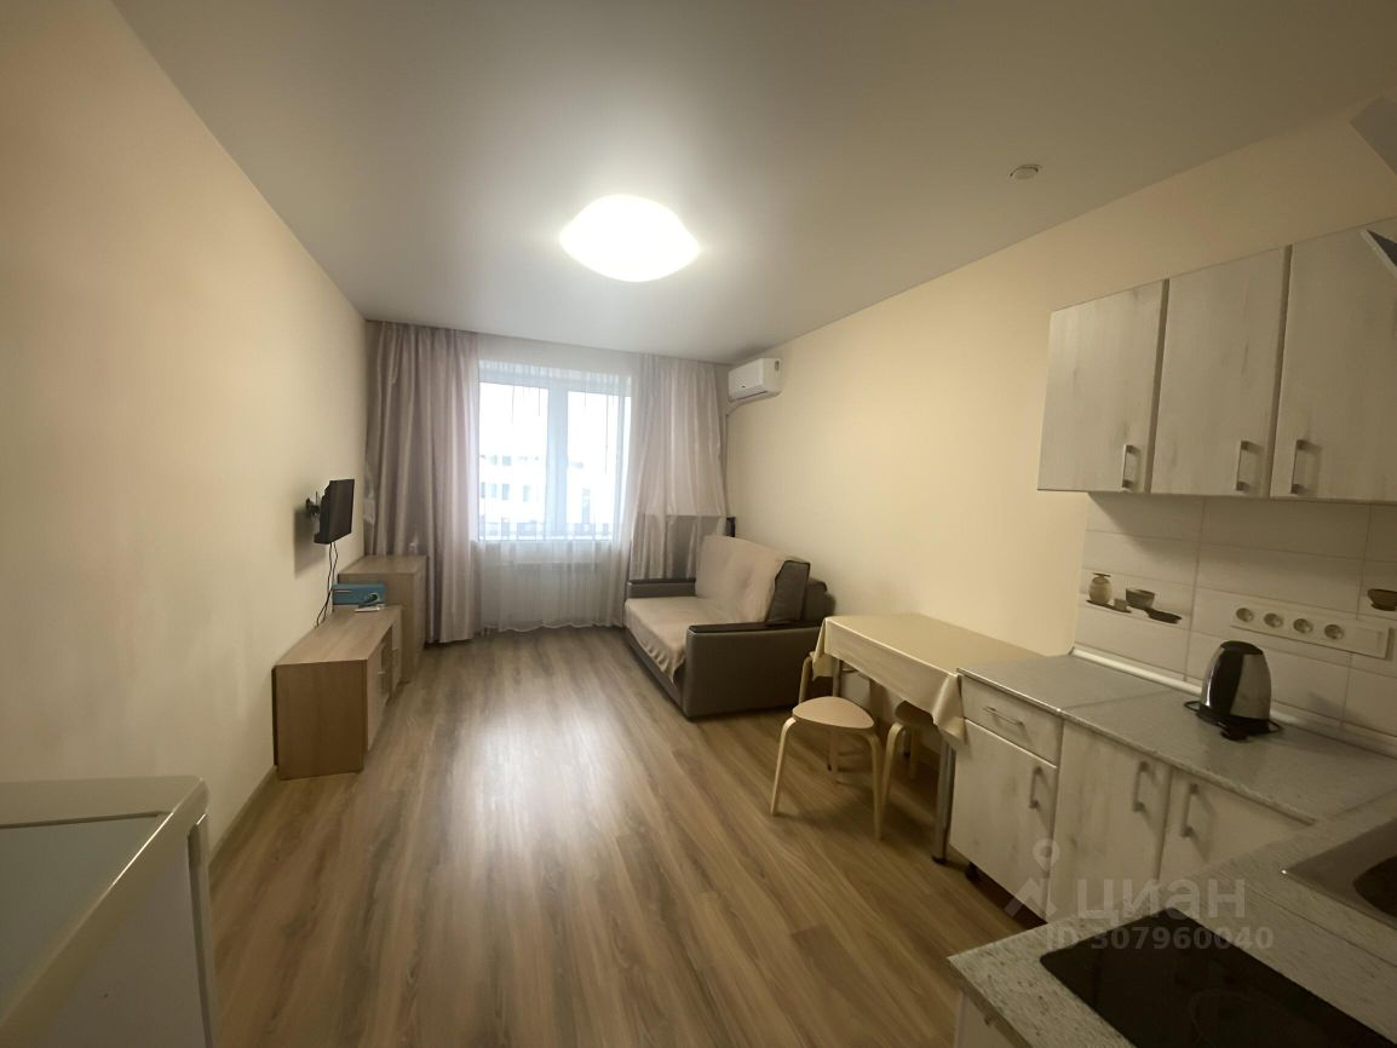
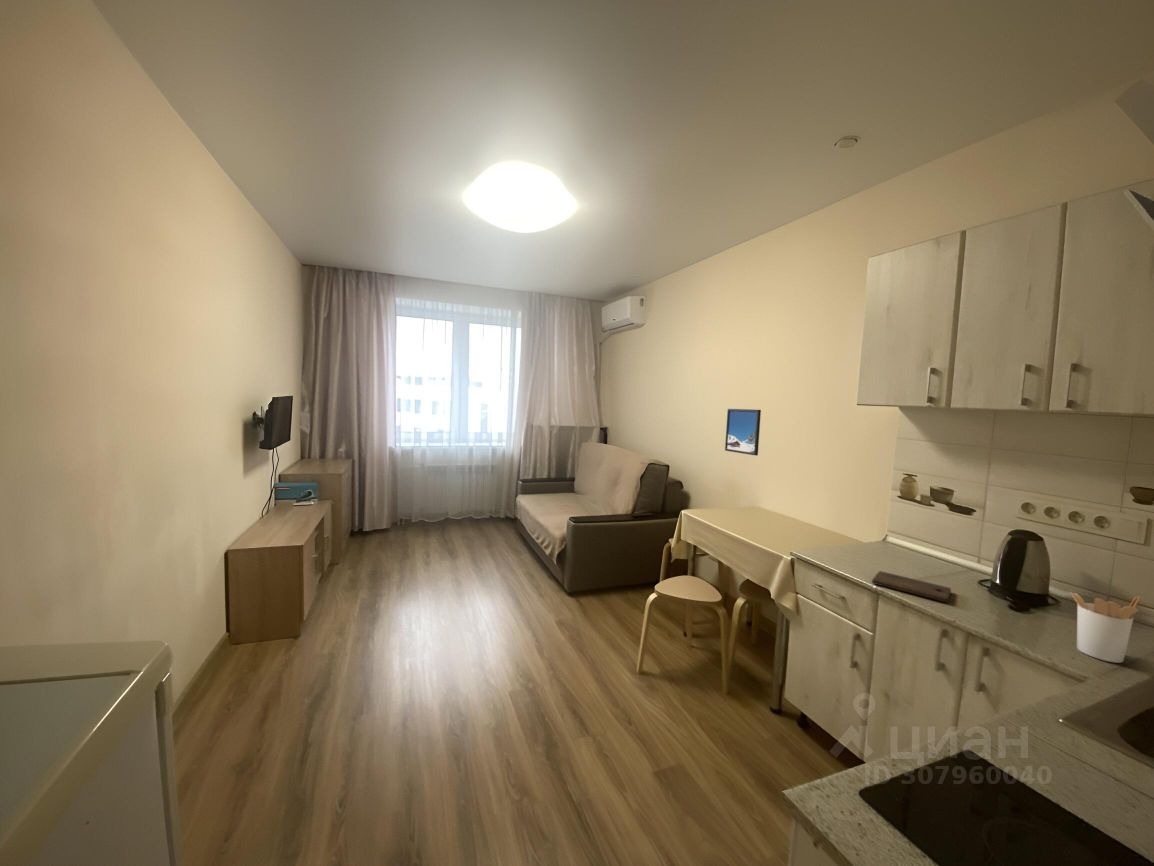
+ cutting board [871,570,952,603]
+ utensil holder [1069,591,1141,664]
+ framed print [724,408,762,456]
